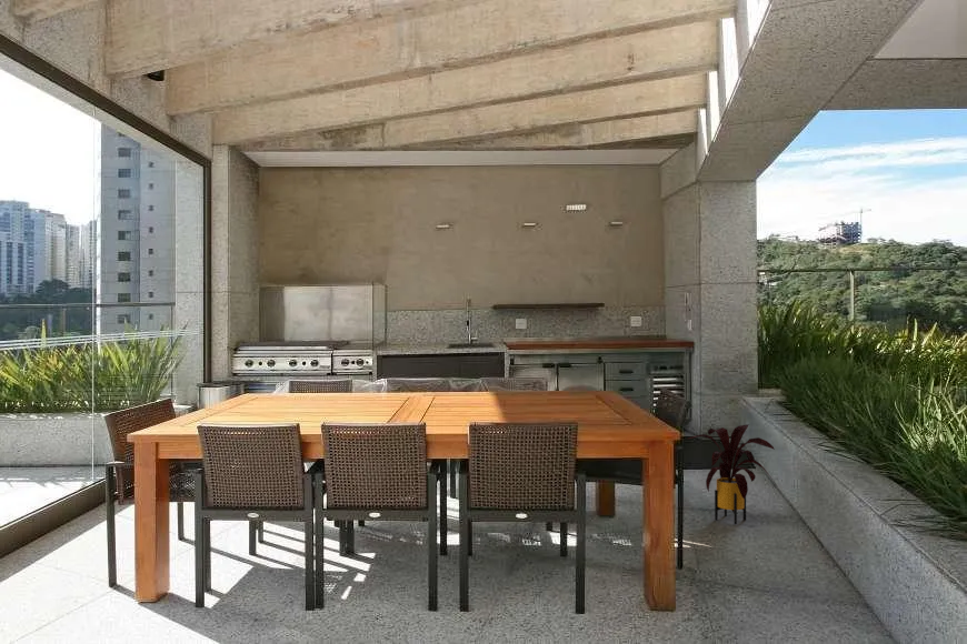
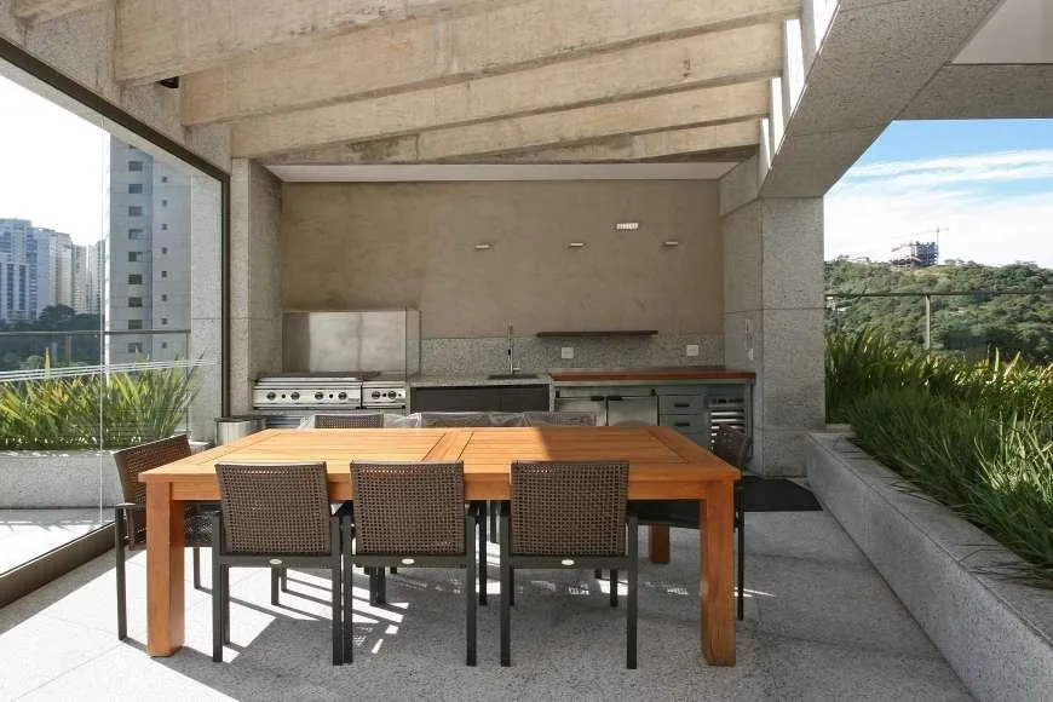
- house plant [688,423,777,525]
